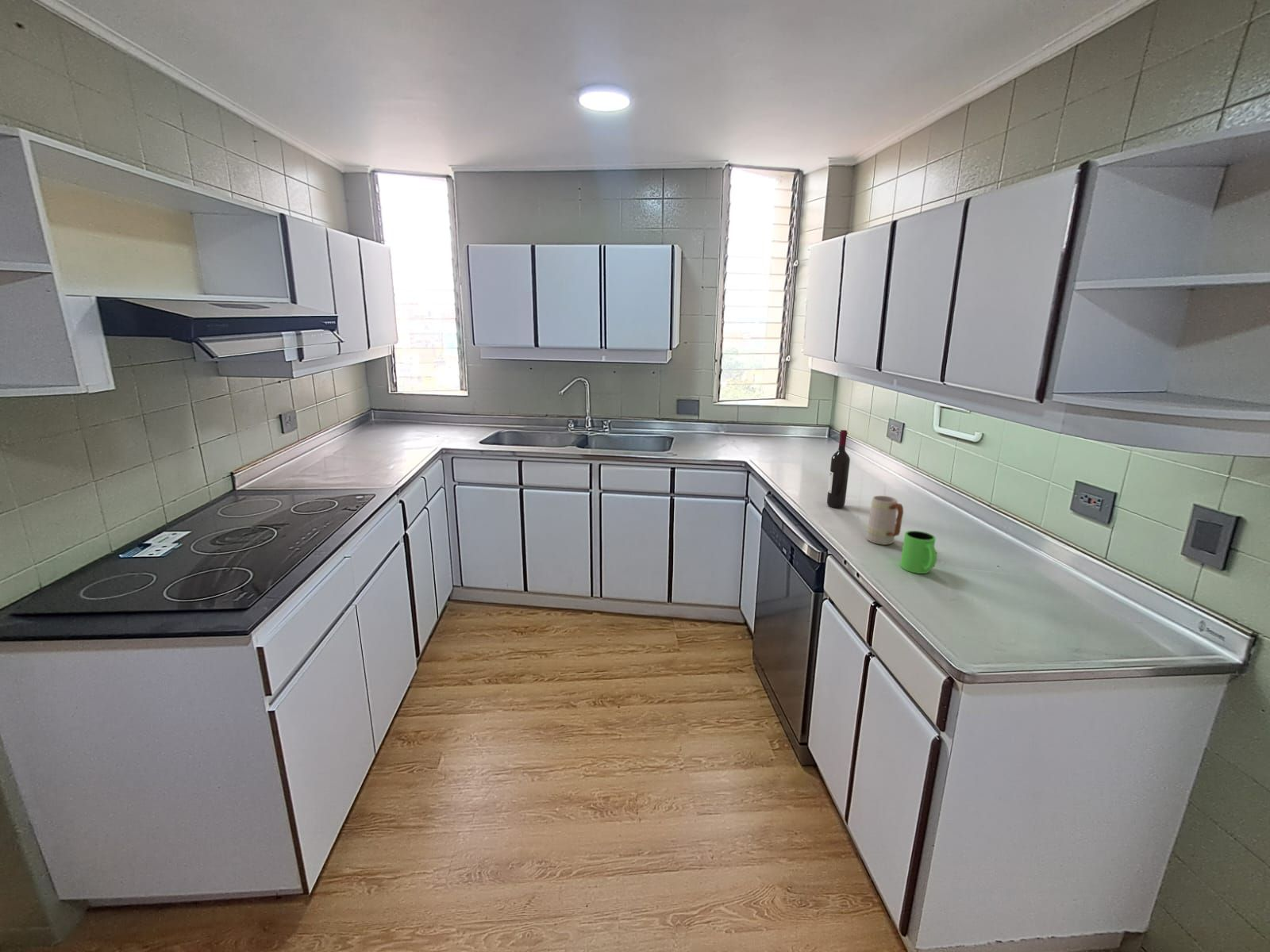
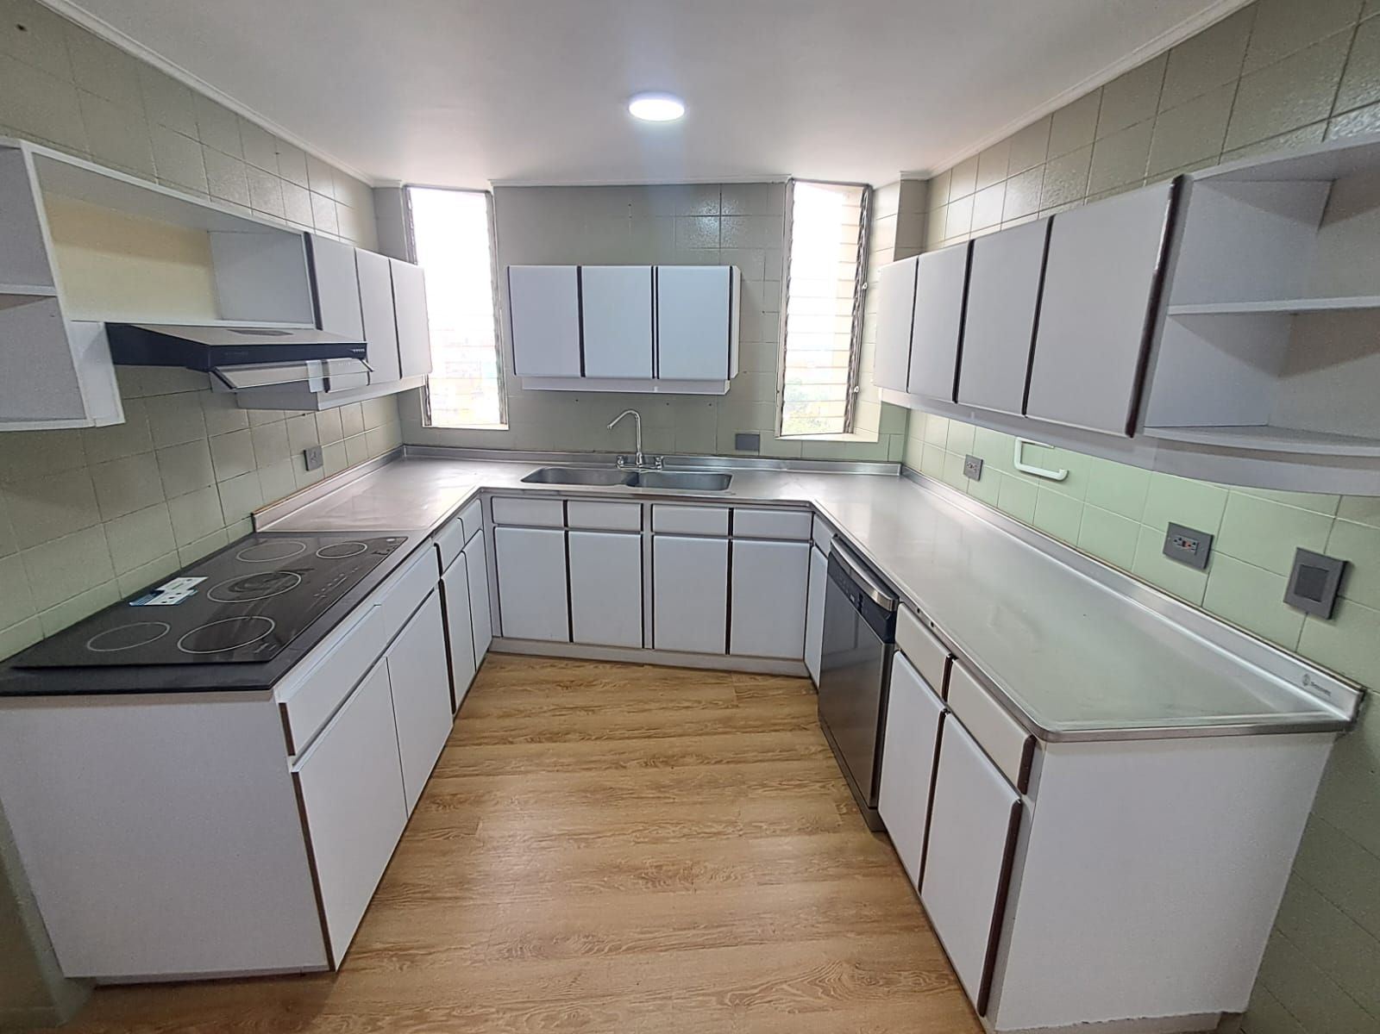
- mug [865,495,904,546]
- mug [899,530,937,574]
- wine bottle [826,429,851,509]
